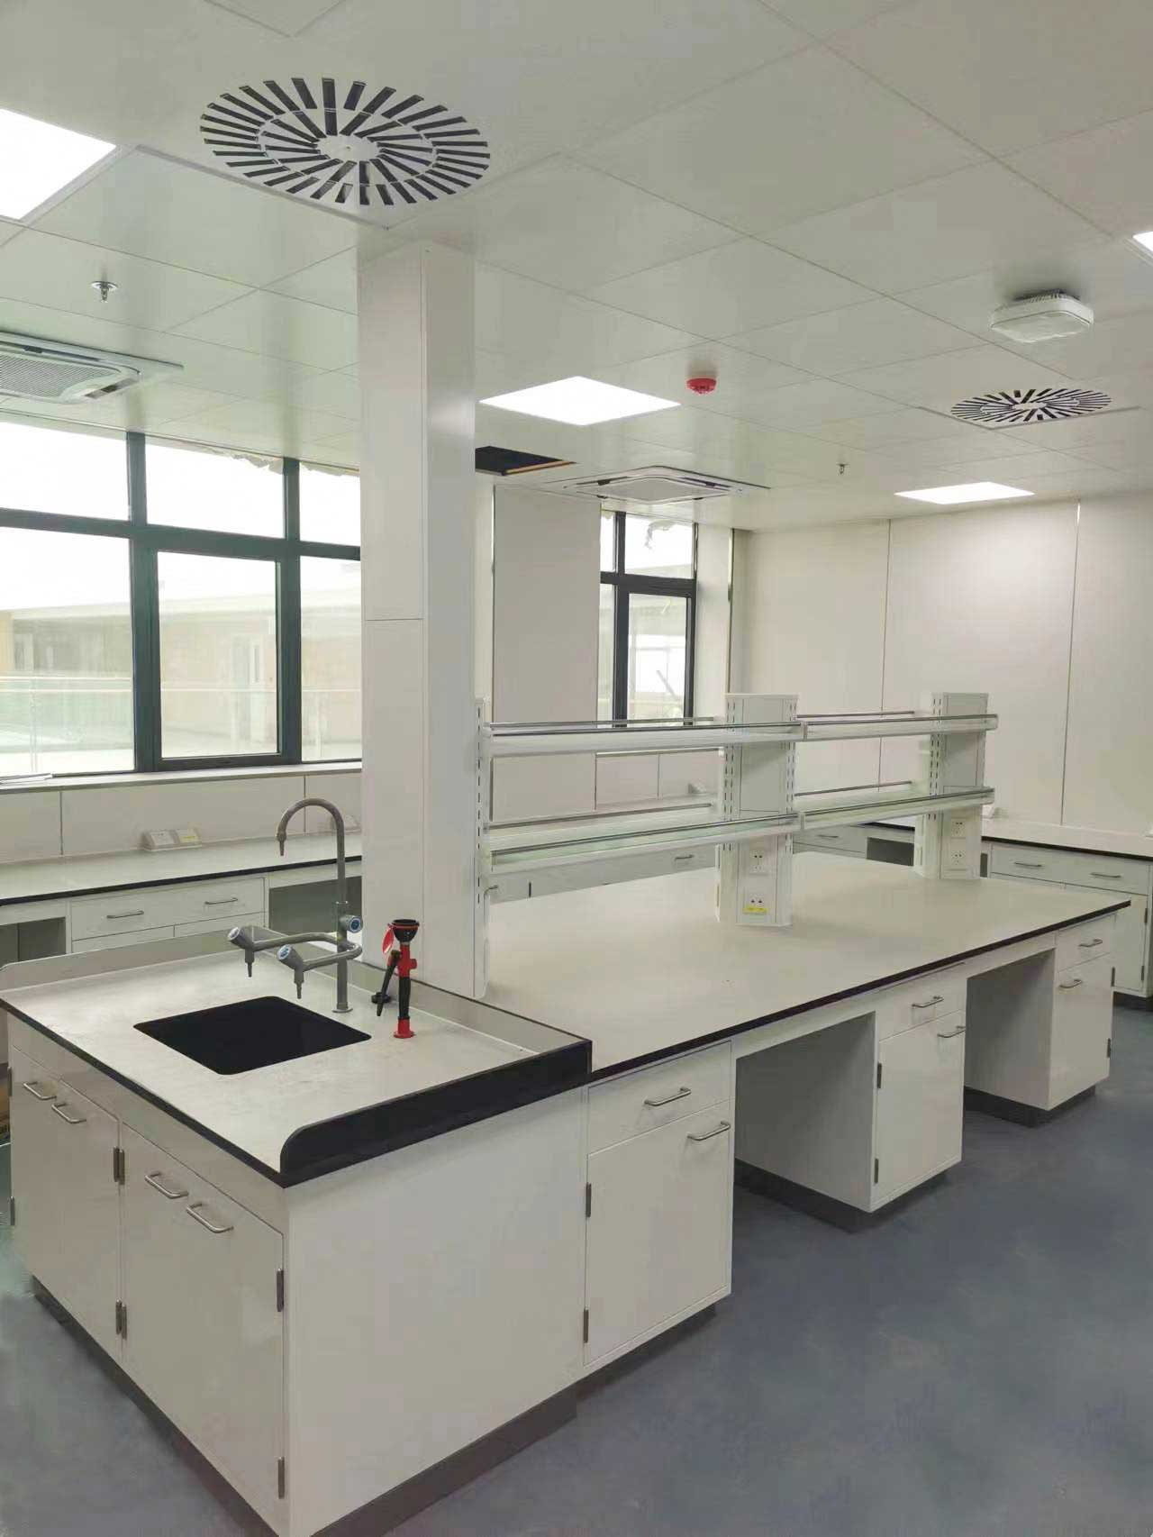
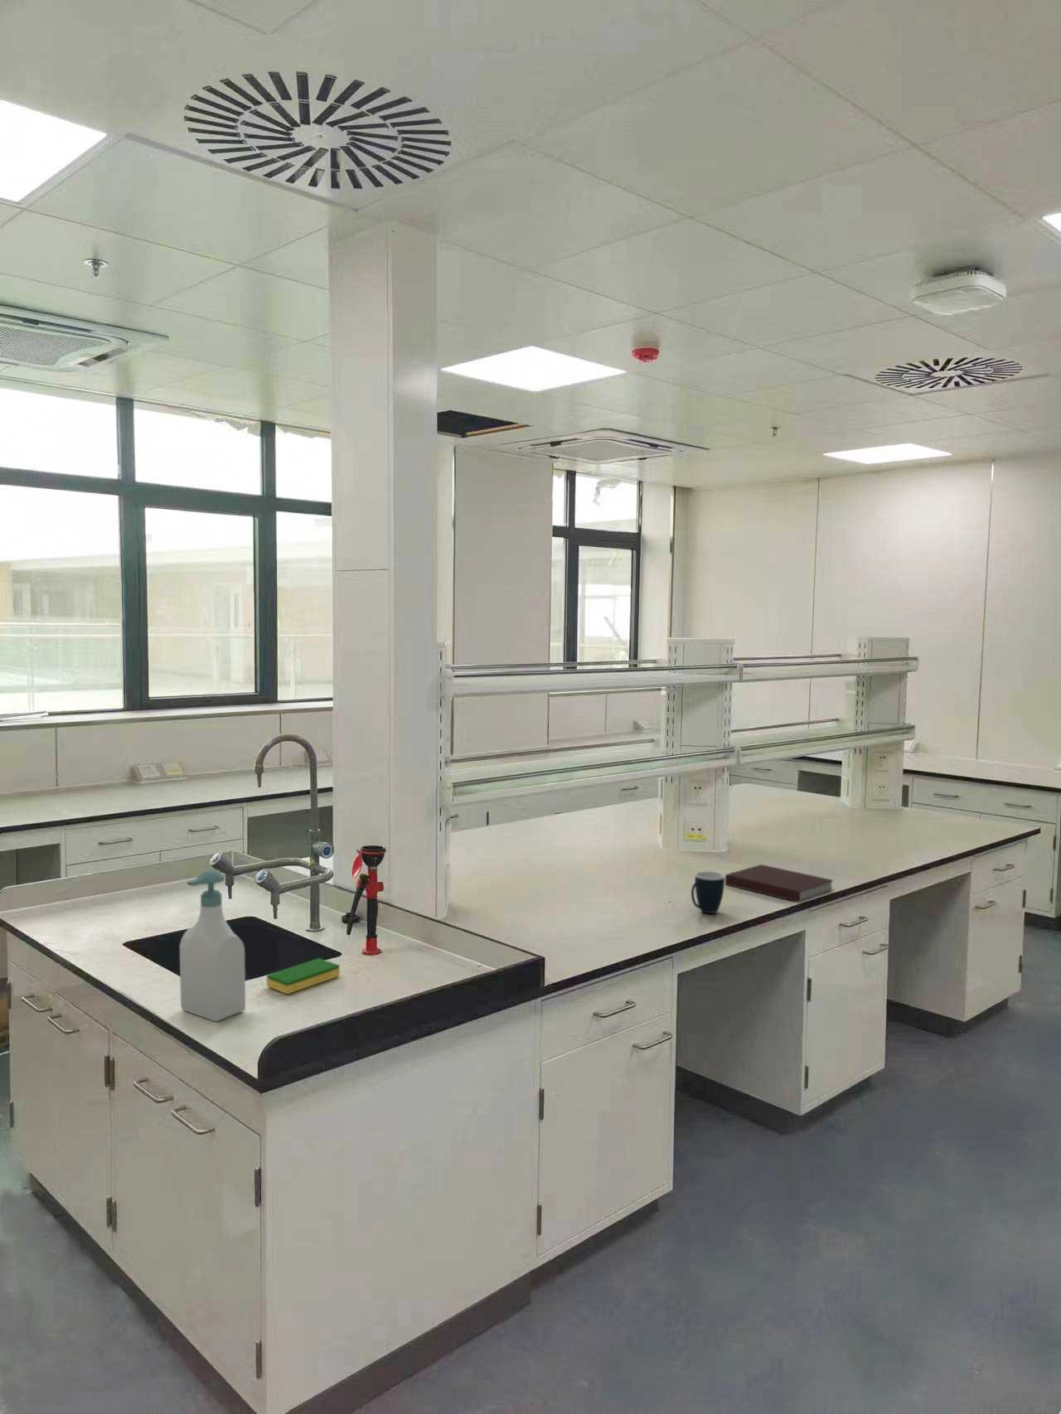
+ mug [691,870,726,914]
+ dish sponge [266,957,341,995]
+ soap bottle [179,869,246,1022]
+ notebook [724,864,835,904]
